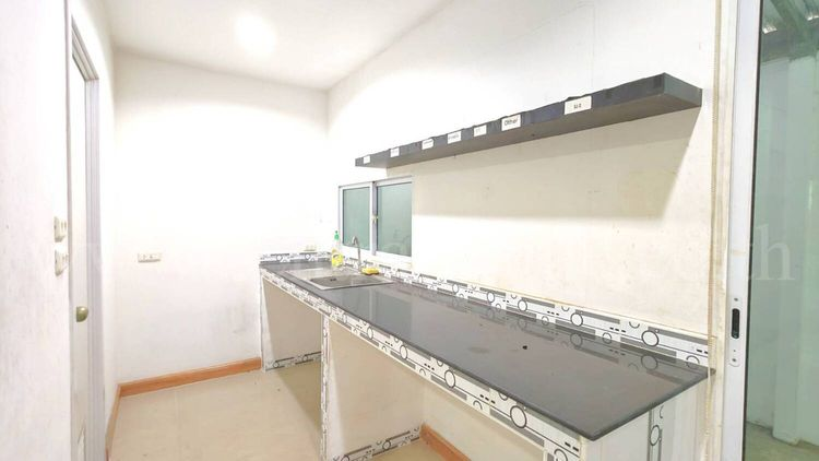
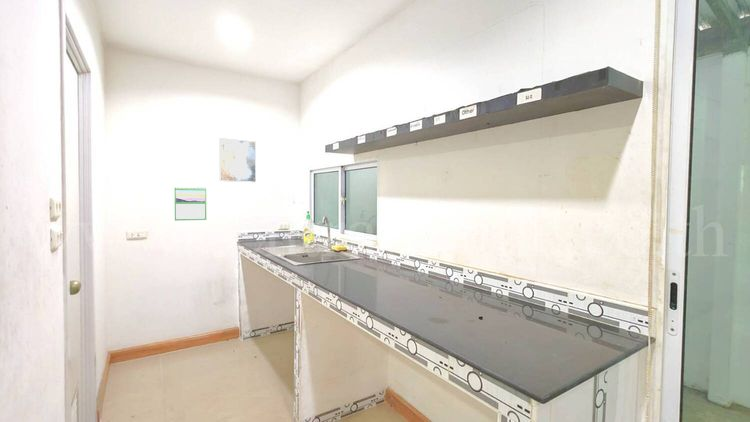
+ calendar [174,185,207,222]
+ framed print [218,137,257,184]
